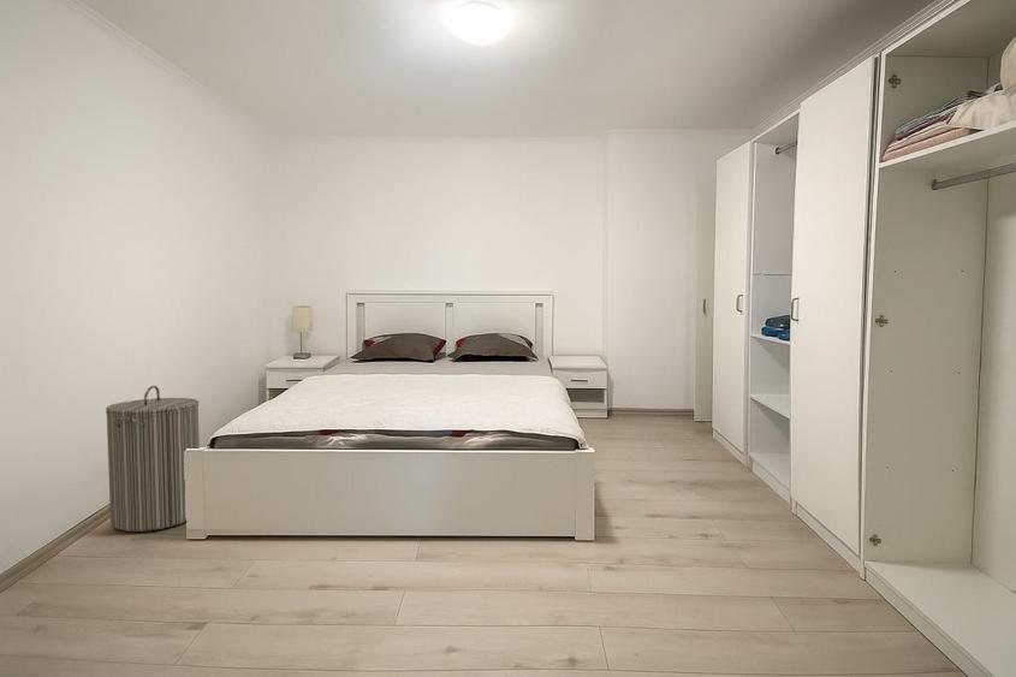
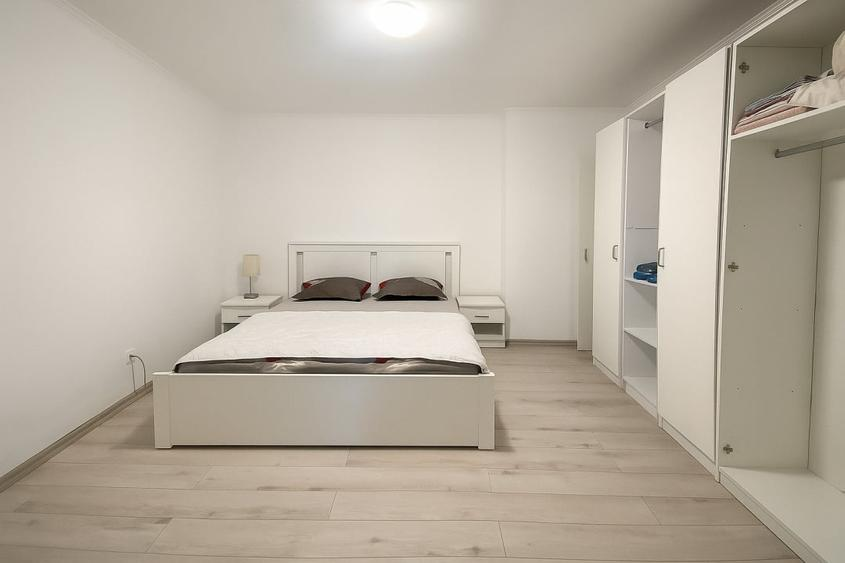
- laundry hamper [105,385,201,533]
